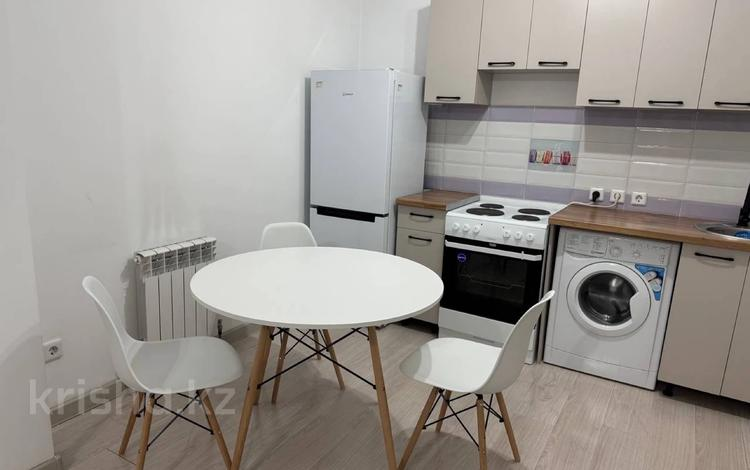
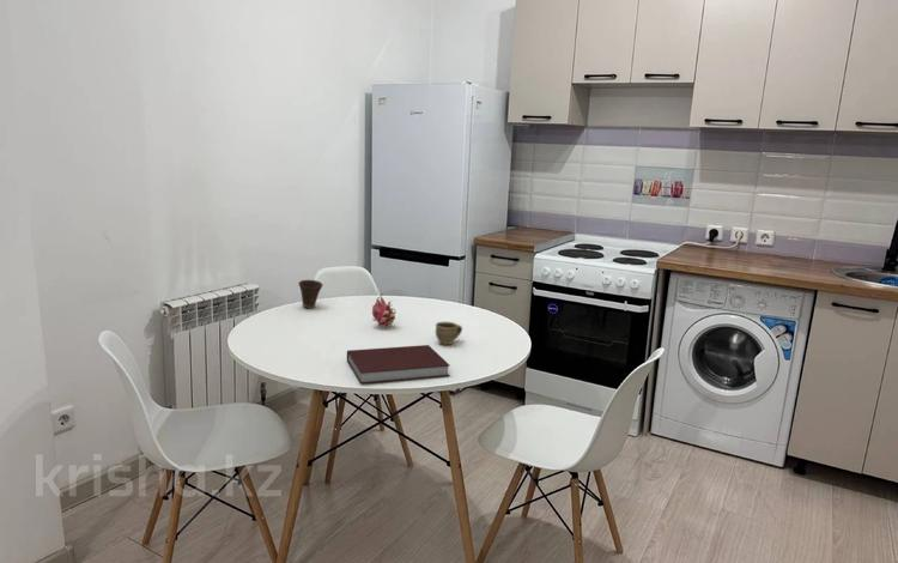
+ notebook [346,344,451,385]
+ cup [297,279,323,310]
+ fruit [371,293,398,329]
+ cup [435,321,463,346]
